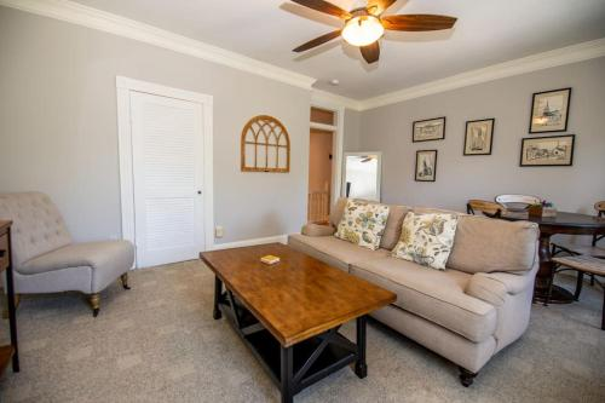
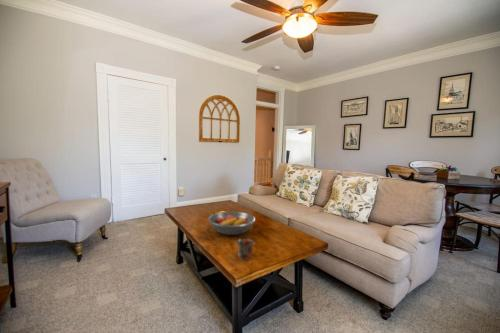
+ mug [236,237,257,261]
+ fruit bowl [207,210,256,236]
